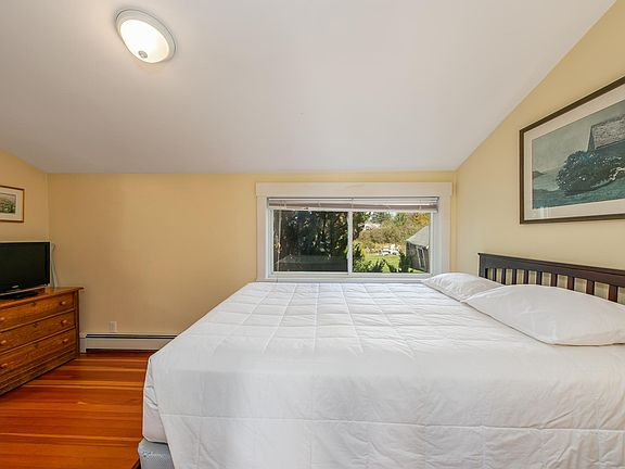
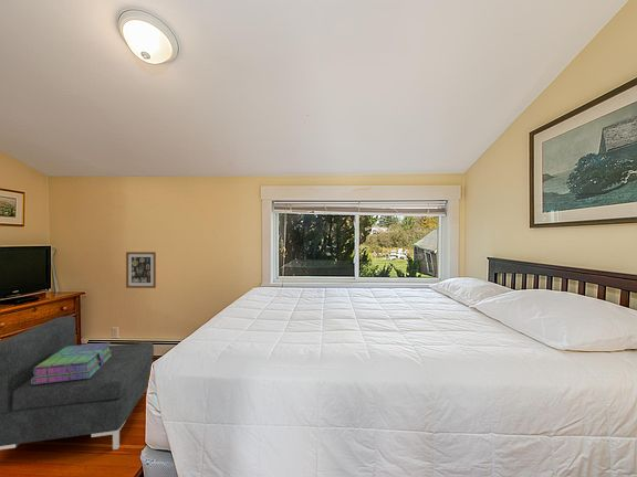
+ wall art [125,251,157,289]
+ stack of books [31,341,112,384]
+ chair [0,315,155,451]
